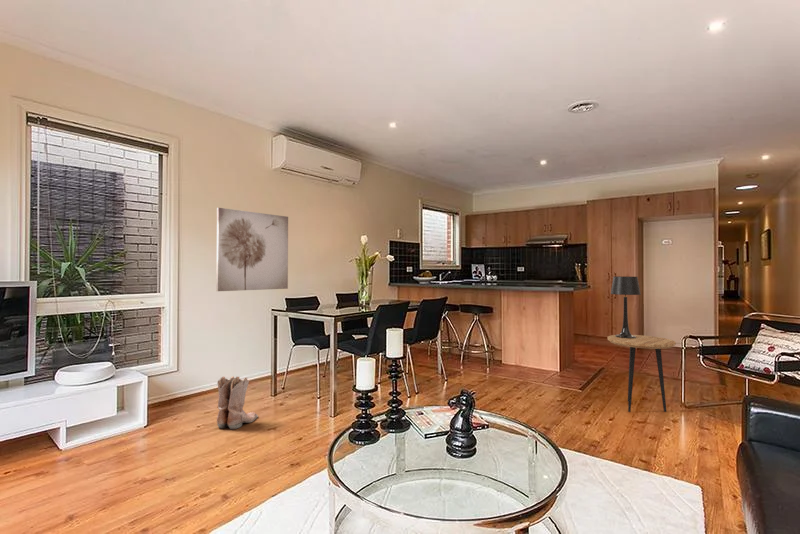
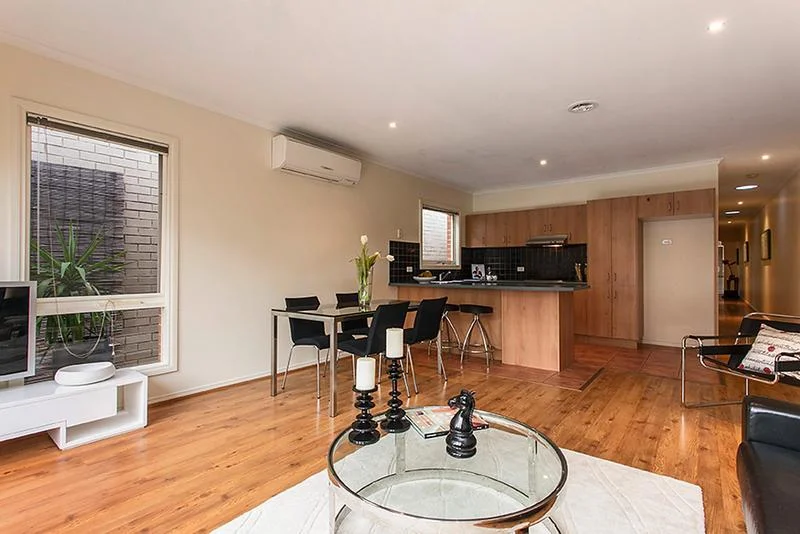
- table lamp [610,276,642,338]
- wall art [215,207,289,292]
- boots [216,375,259,430]
- side table [606,334,677,413]
